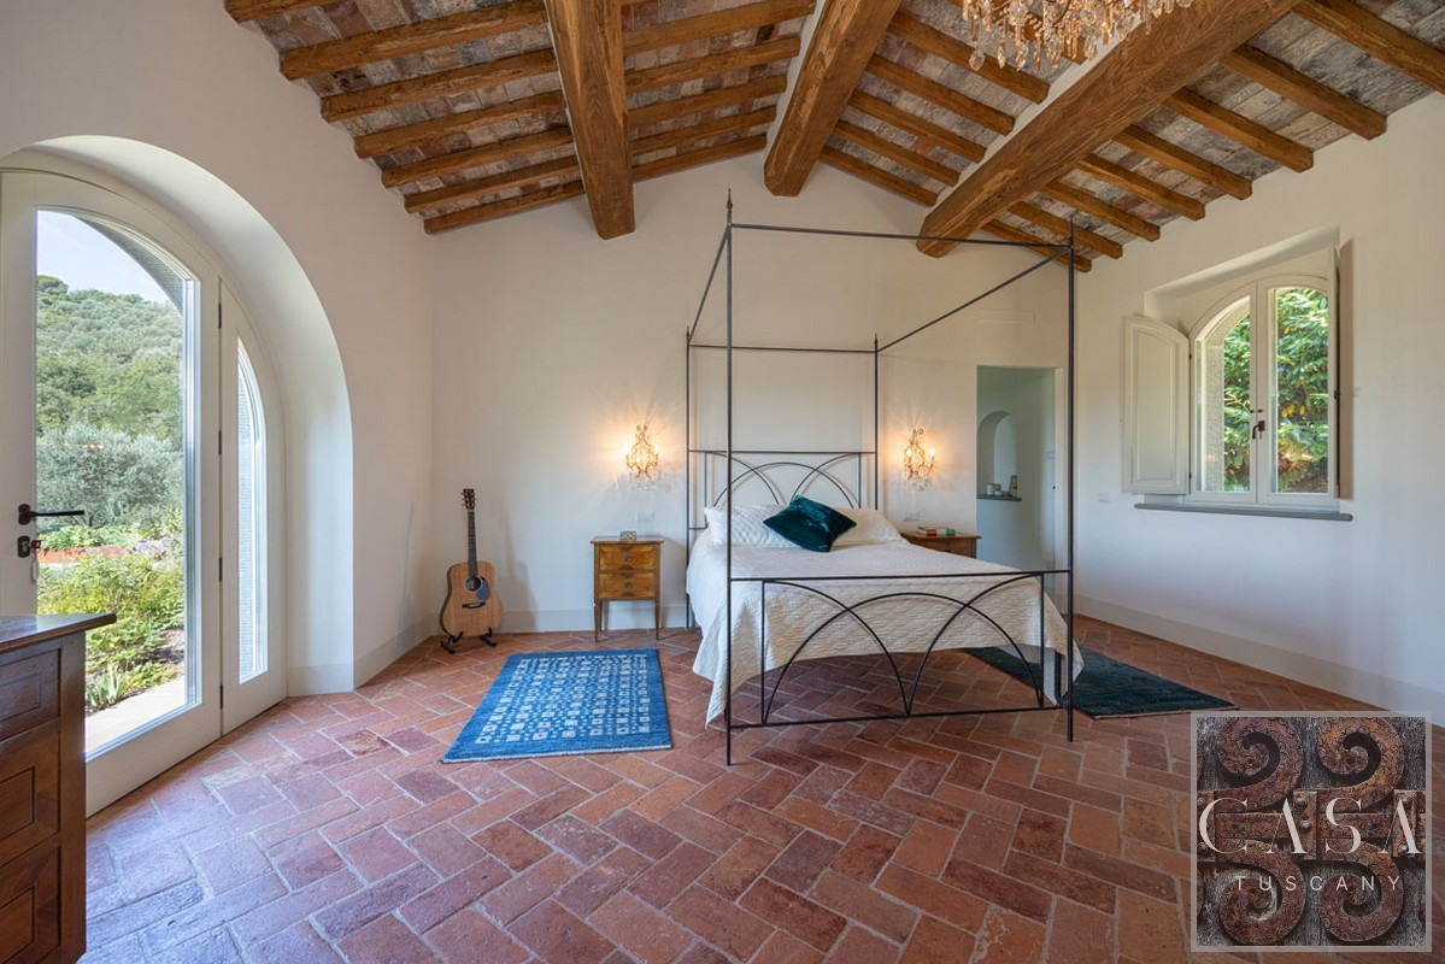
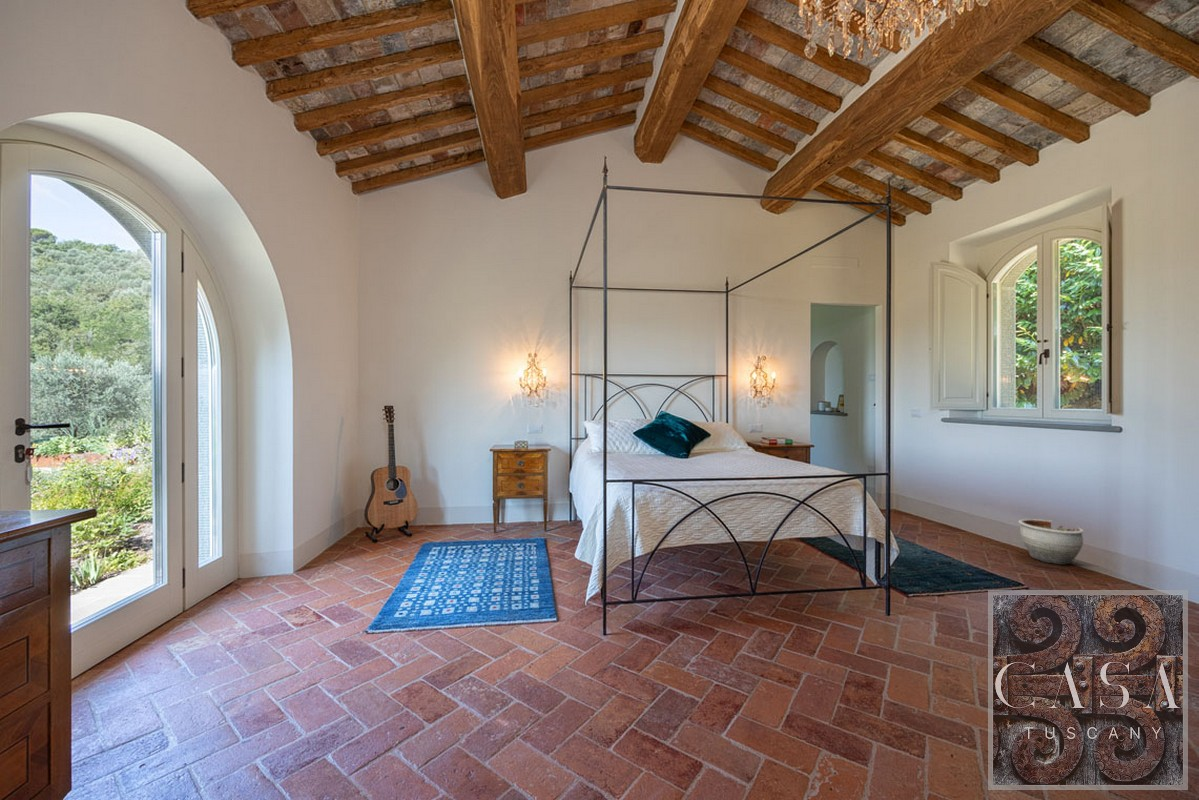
+ planter pot [1018,518,1085,566]
